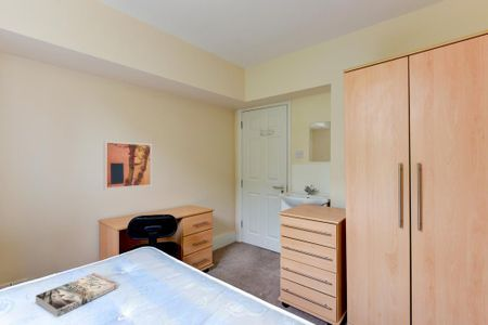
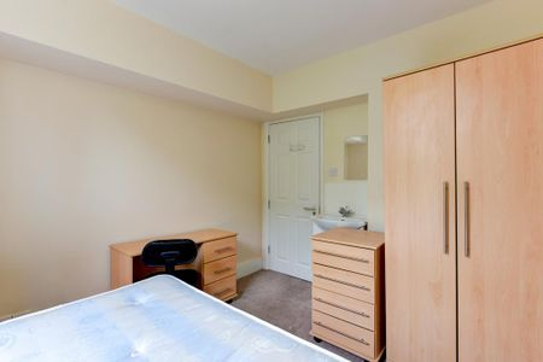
- book [35,272,118,317]
- wall art [102,140,153,191]
